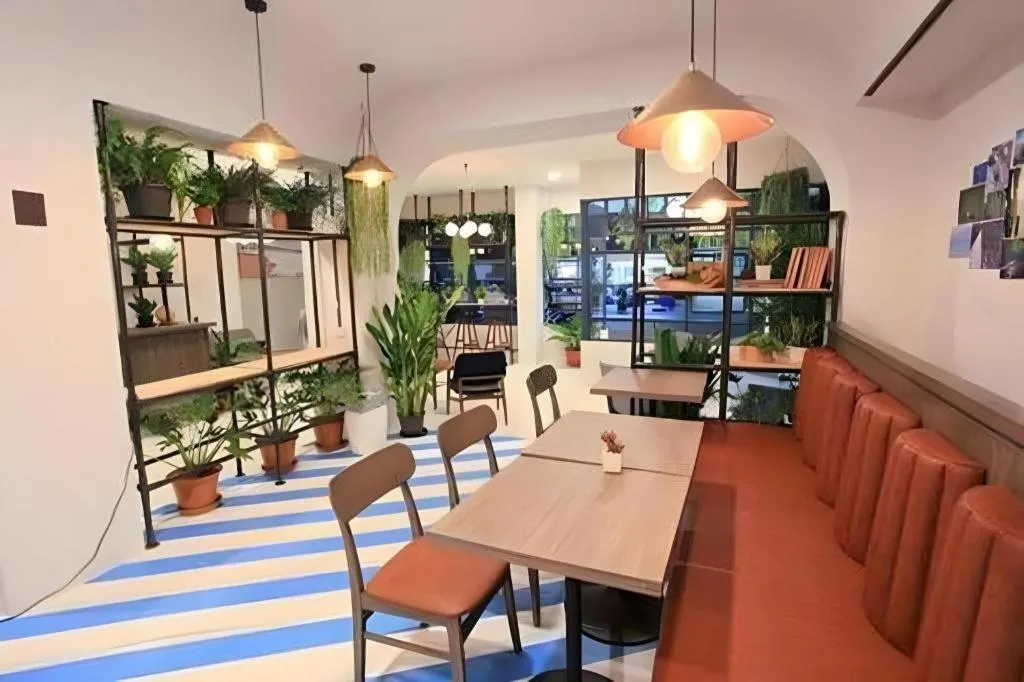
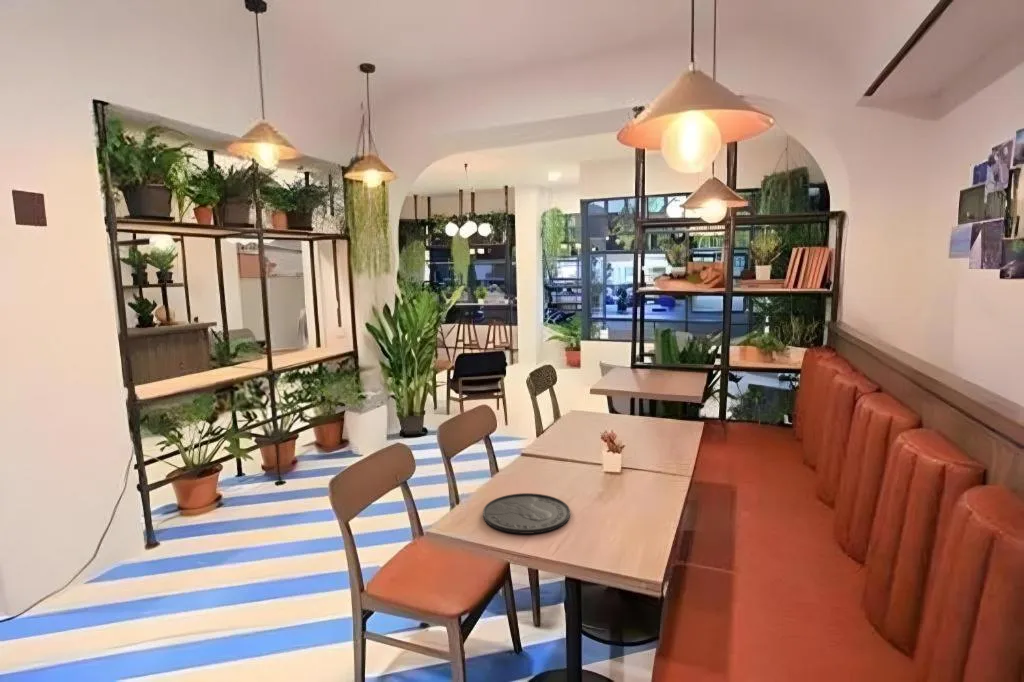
+ plate [482,492,571,535]
